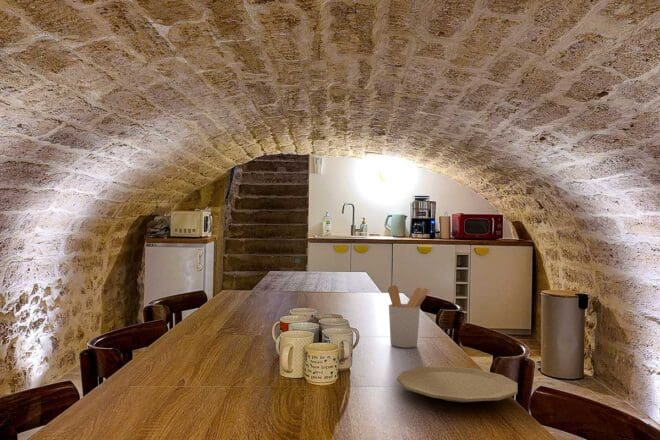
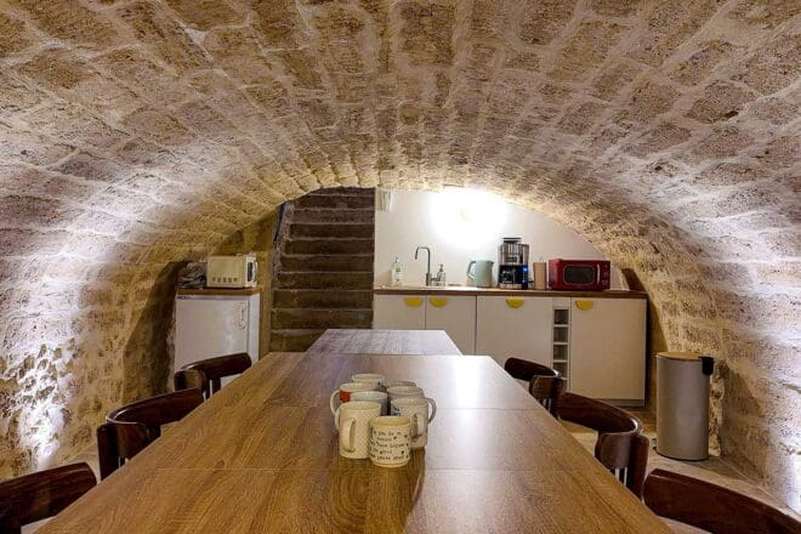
- plate [396,365,518,403]
- utensil holder [387,284,431,348]
